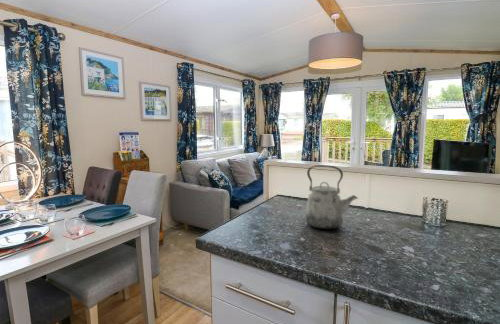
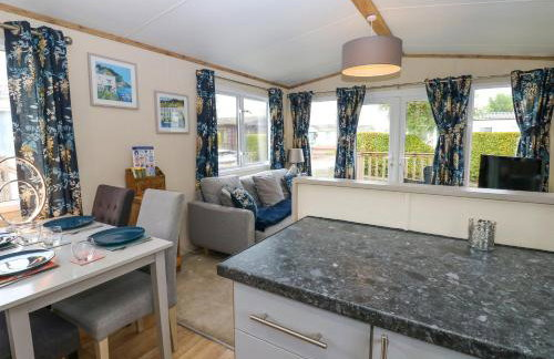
- kettle [304,164,359,230]
